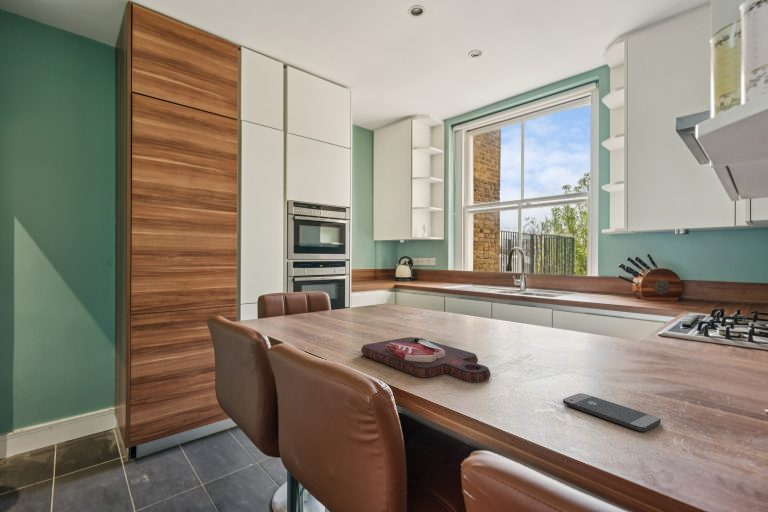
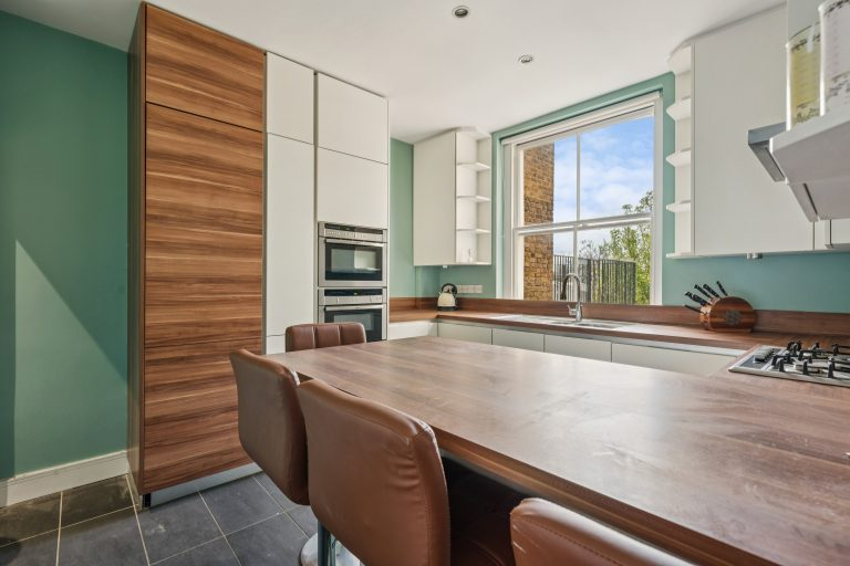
- smartphone [562,392,662,433]
- cutting board [360,336,492,384]
